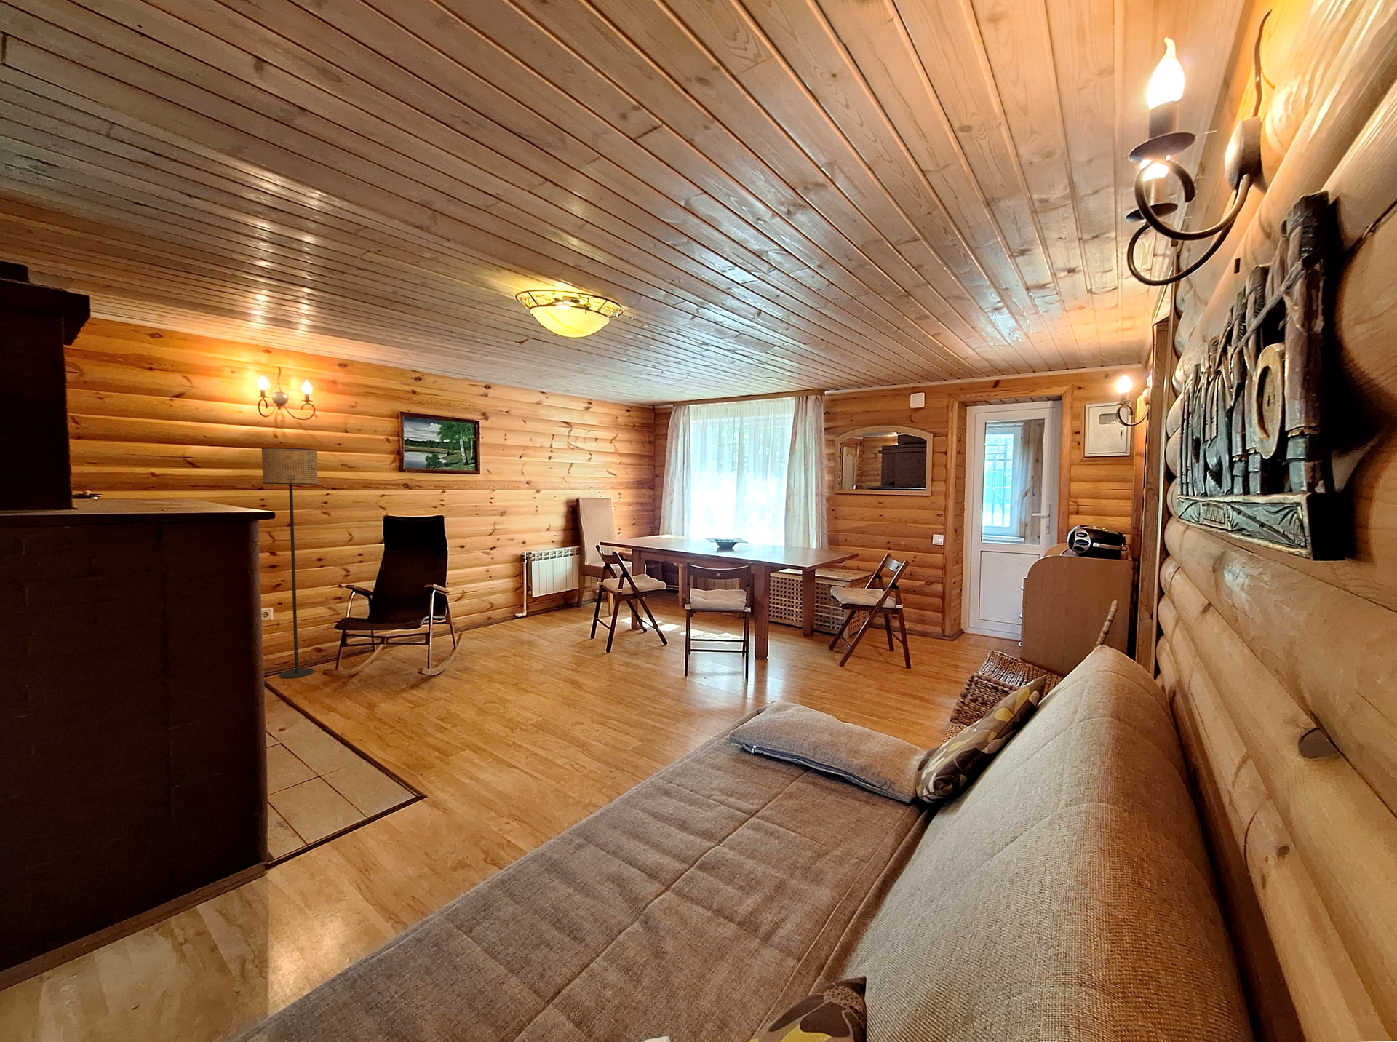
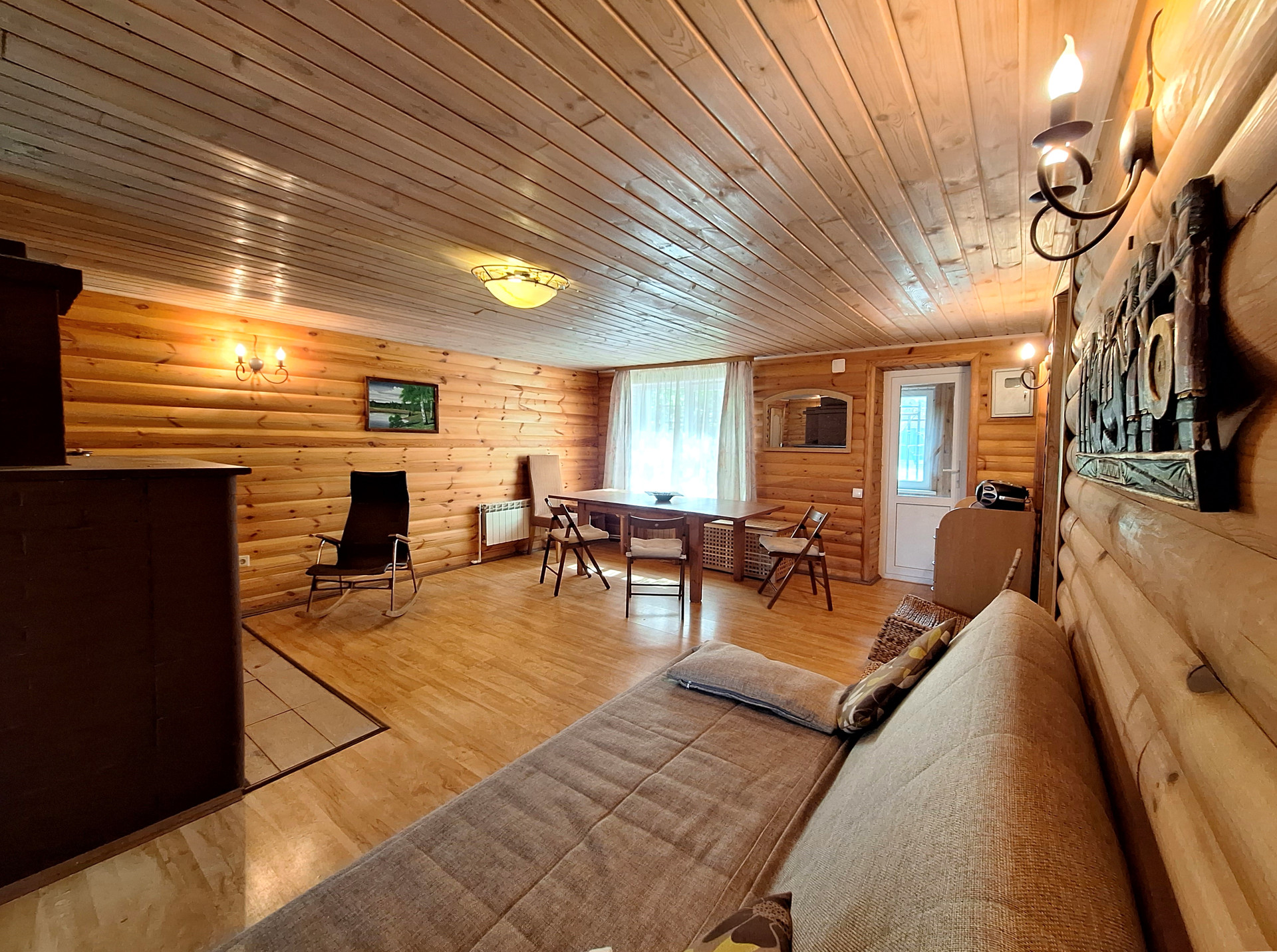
- floor lamp [261,447,318,679]
